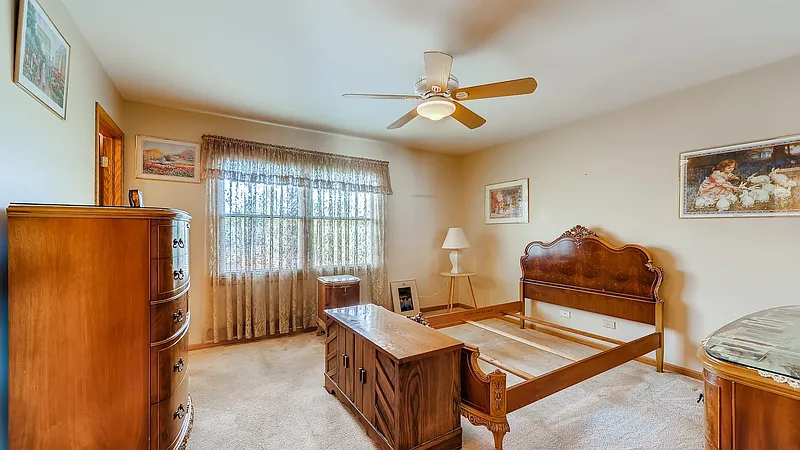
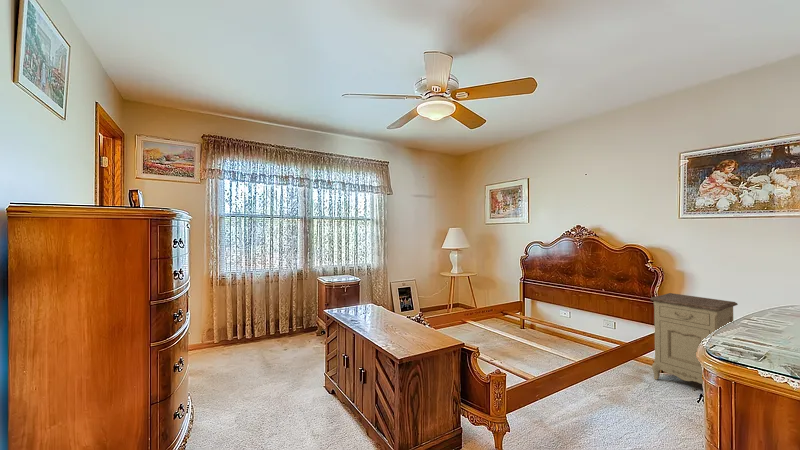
+ nightstand [650,292,739,385]
